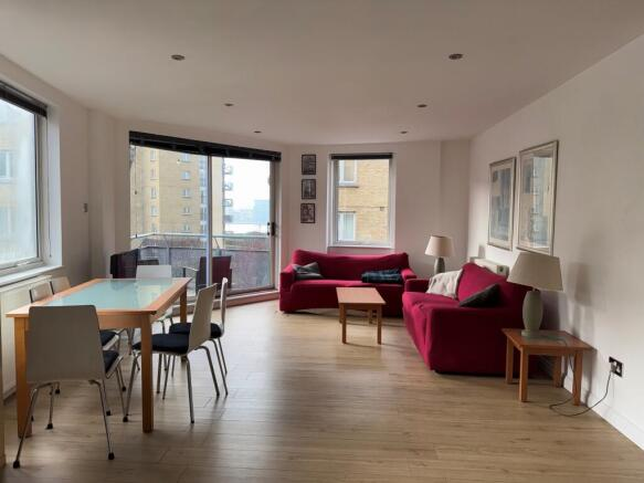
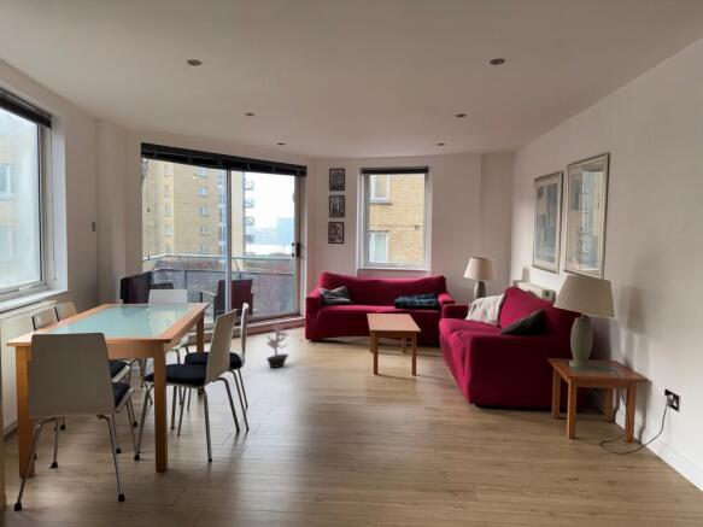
+ potted plant [265,321,297,369]
